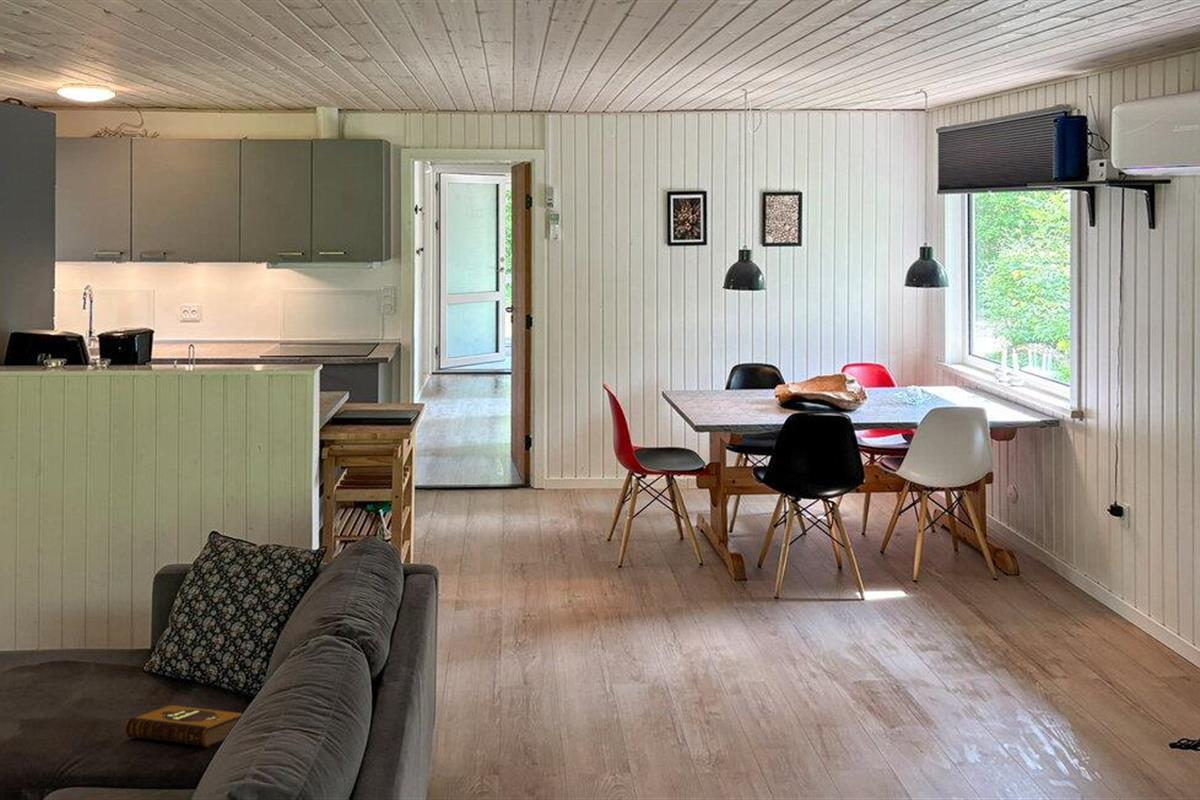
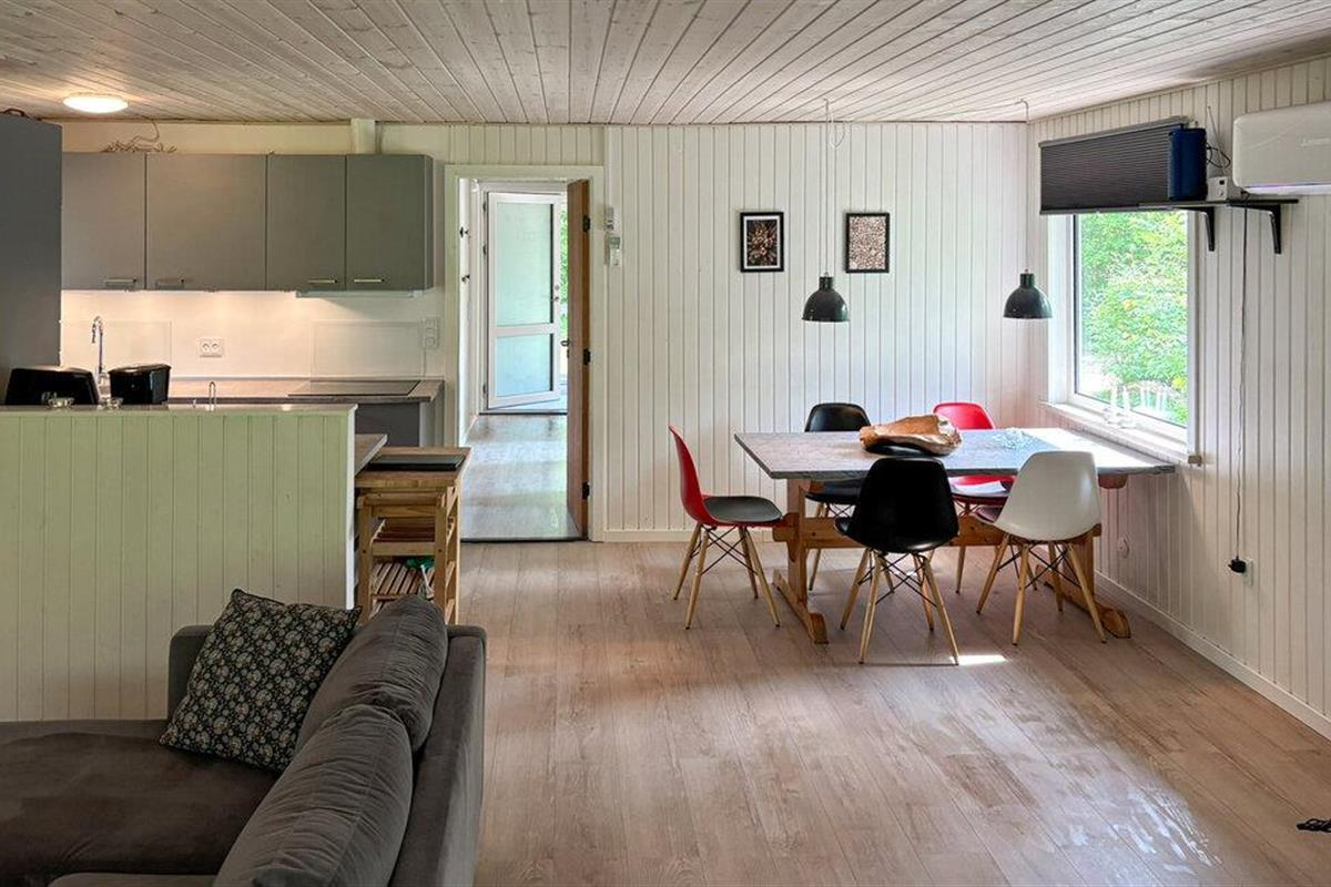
- hardback book [124,704,243,748]
